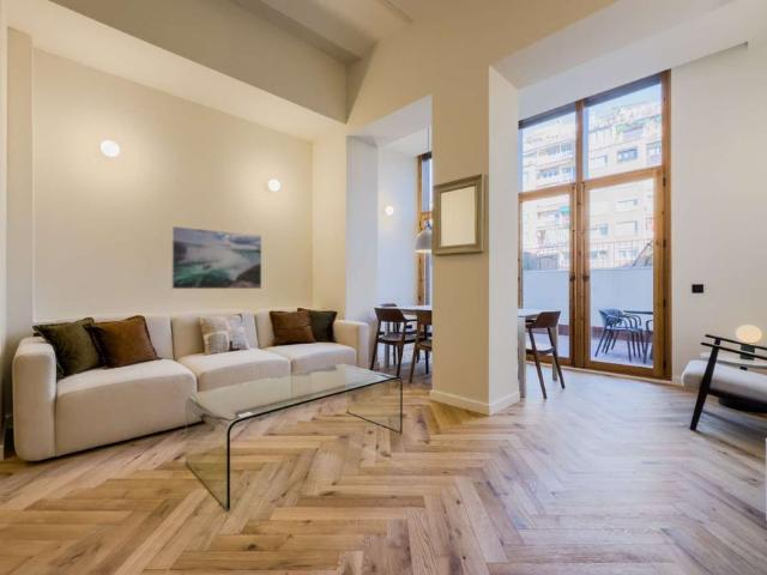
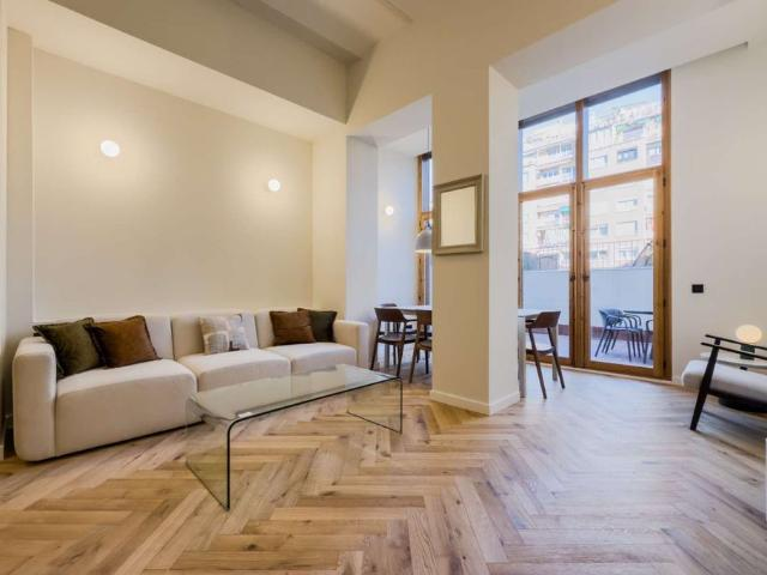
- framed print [170,225,262,290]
